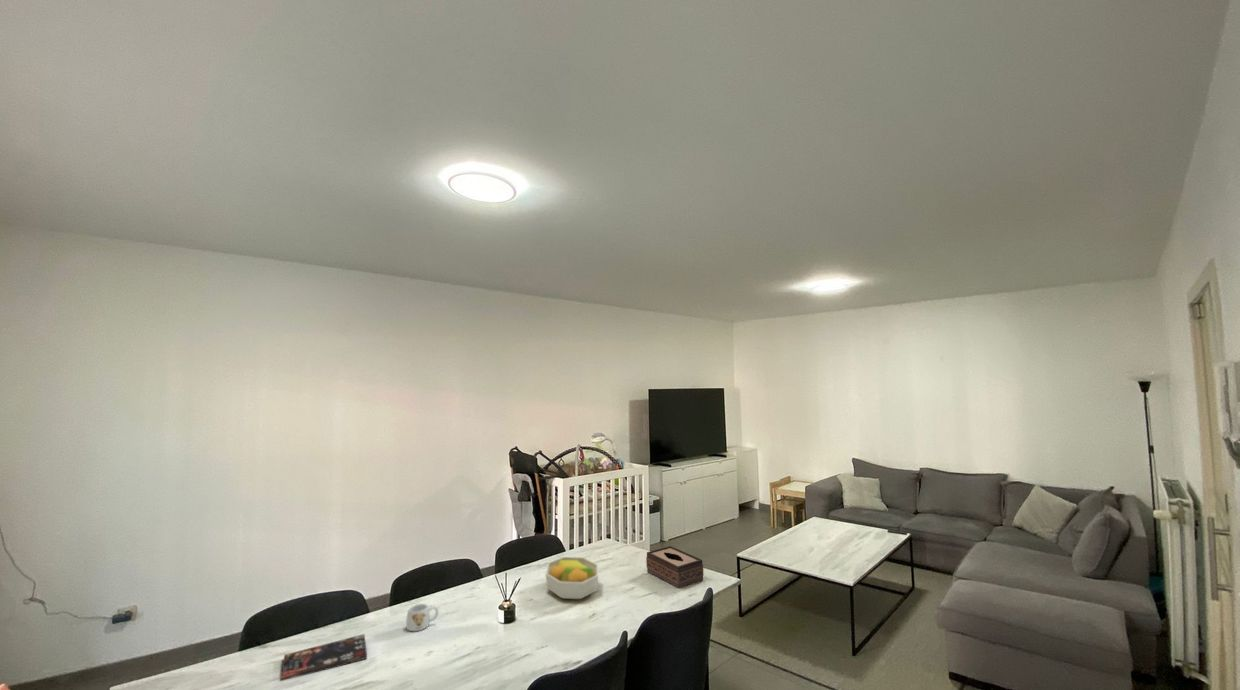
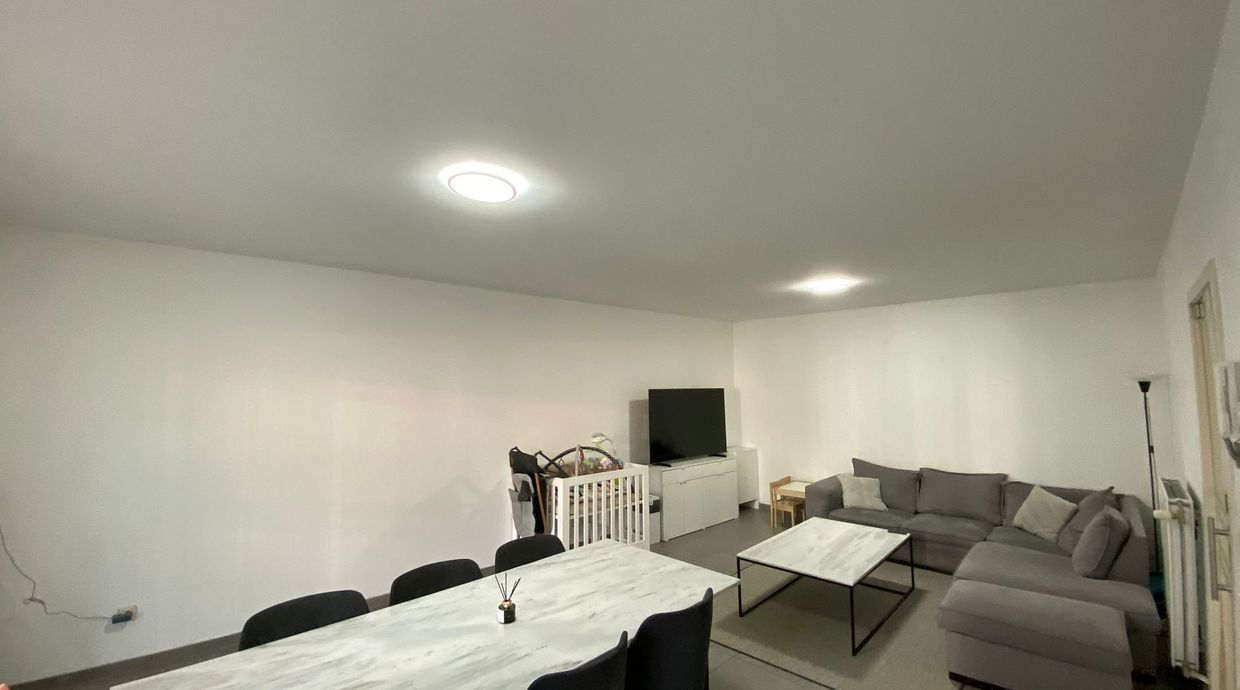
- book [279,633,368,682]
- fruit bowl [544,556,599,600]
- tissue box [645,545,705,589]
- mug [405,603,439,632]
